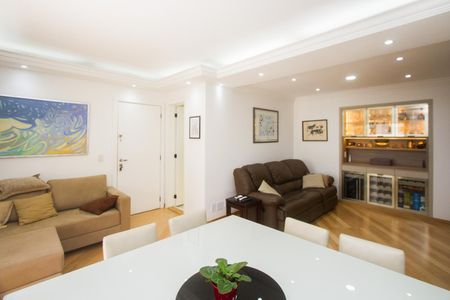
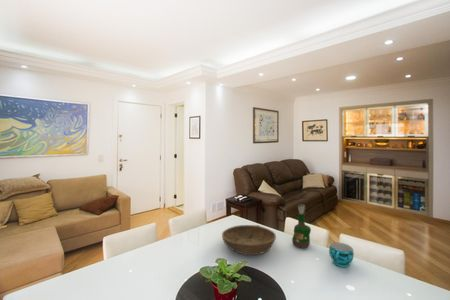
+ bowl [221,224,277,256]
+ grog bottle [291,203,312,249]
+ cup [328,241,355,268]
